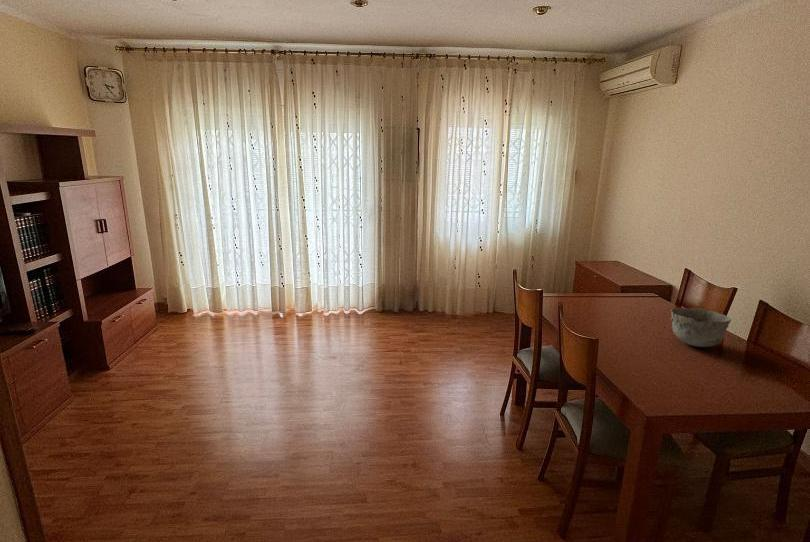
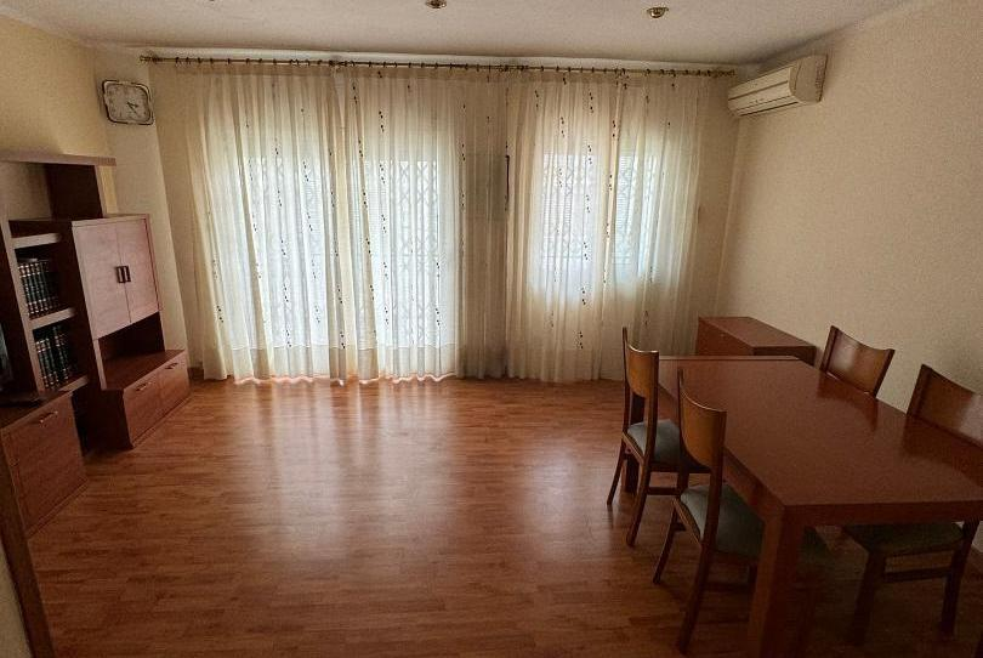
- bowl [669,307,732,348]
